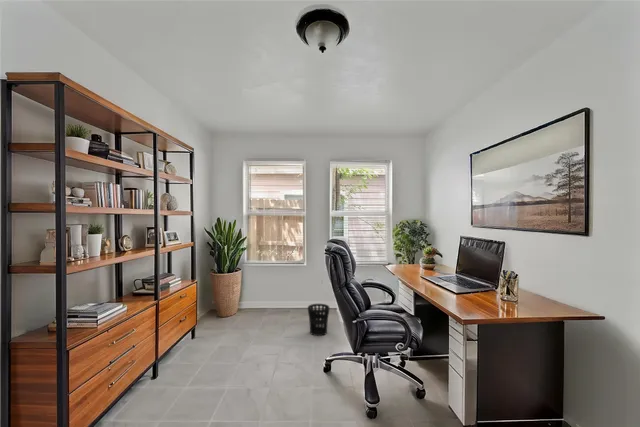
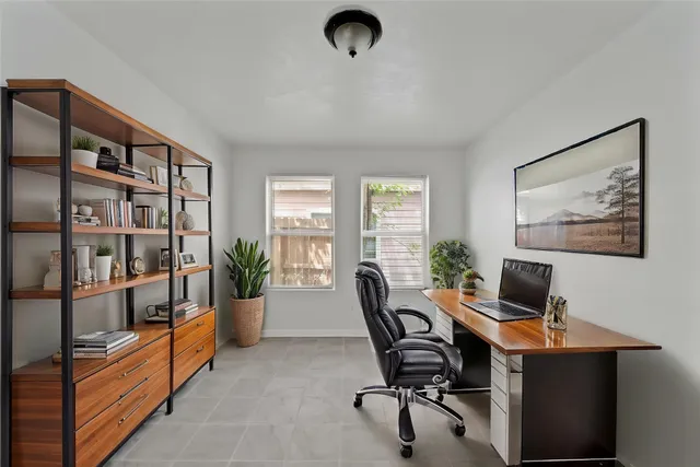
- wastebasket [307,303,330,337]
